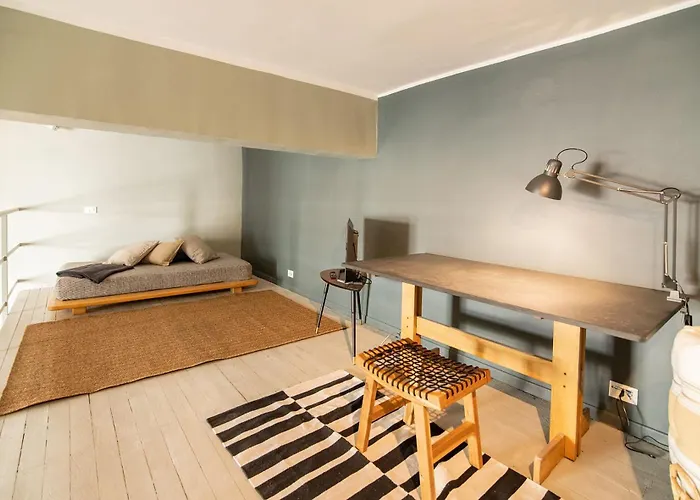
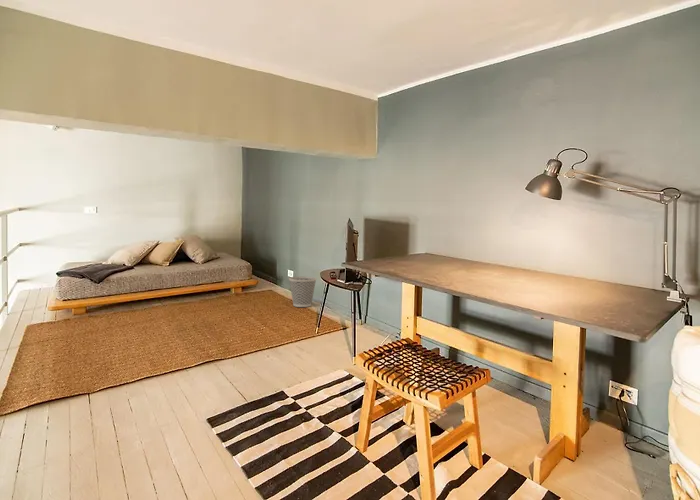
+ wastebasket [288,275,318,308]
